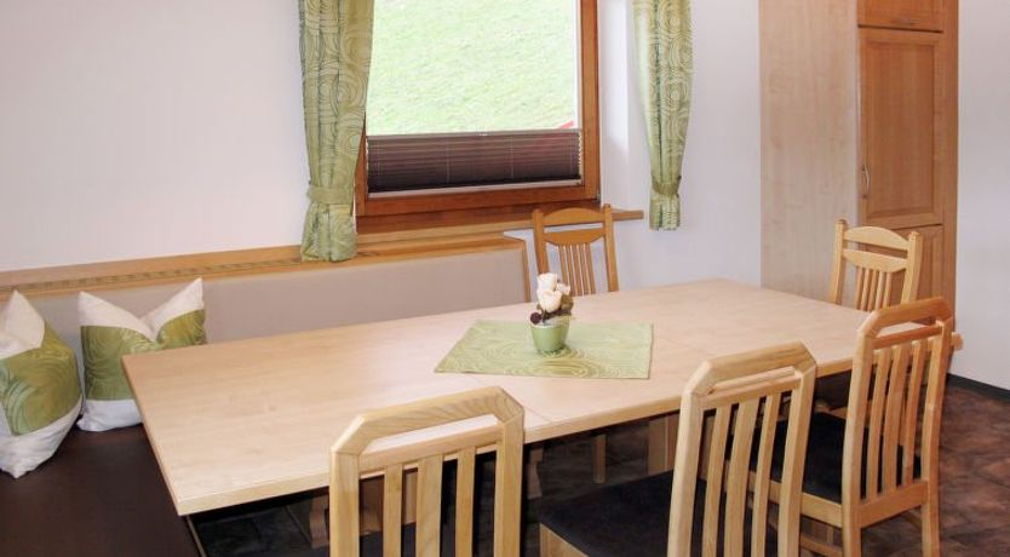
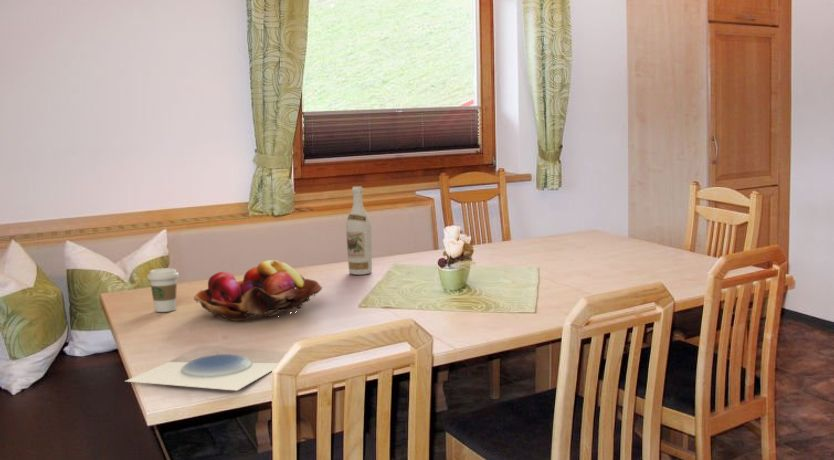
+ coffee cup [146,267,180,313]
+ plate [125,353,279,392]
+ fruit basket [193,259,323,321]
+ wine bottle [345,186,373,276]
